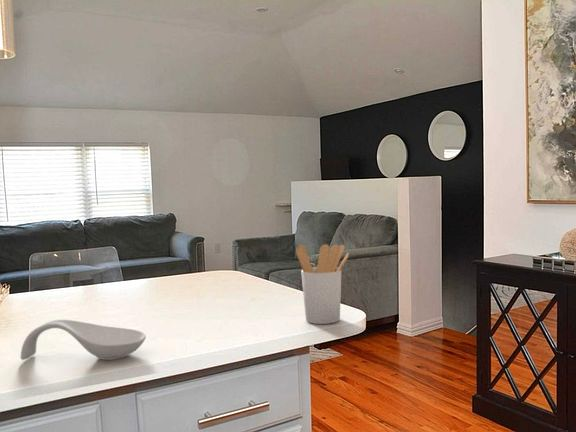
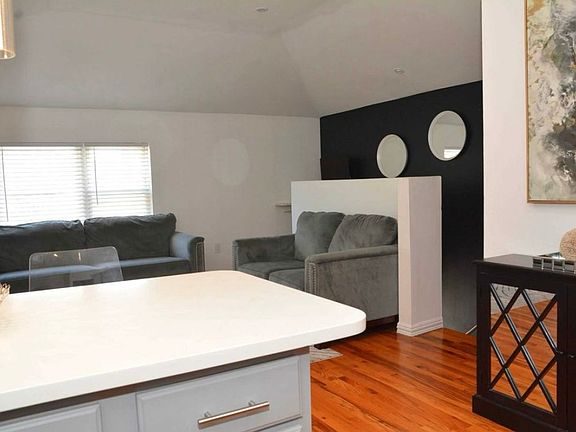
- utensil holder [295,243,350,325]
- spoon rest [20,319,147,361]
